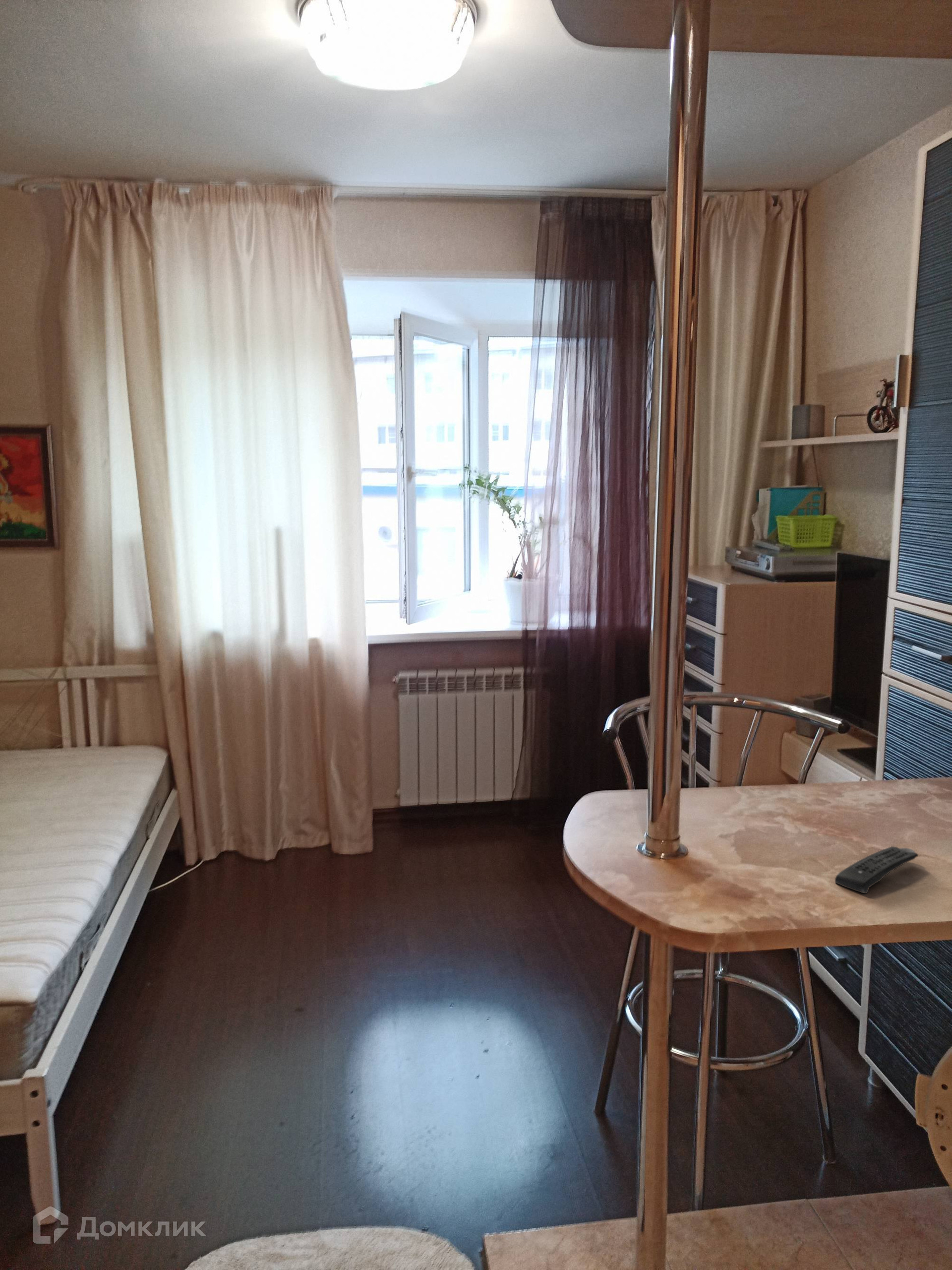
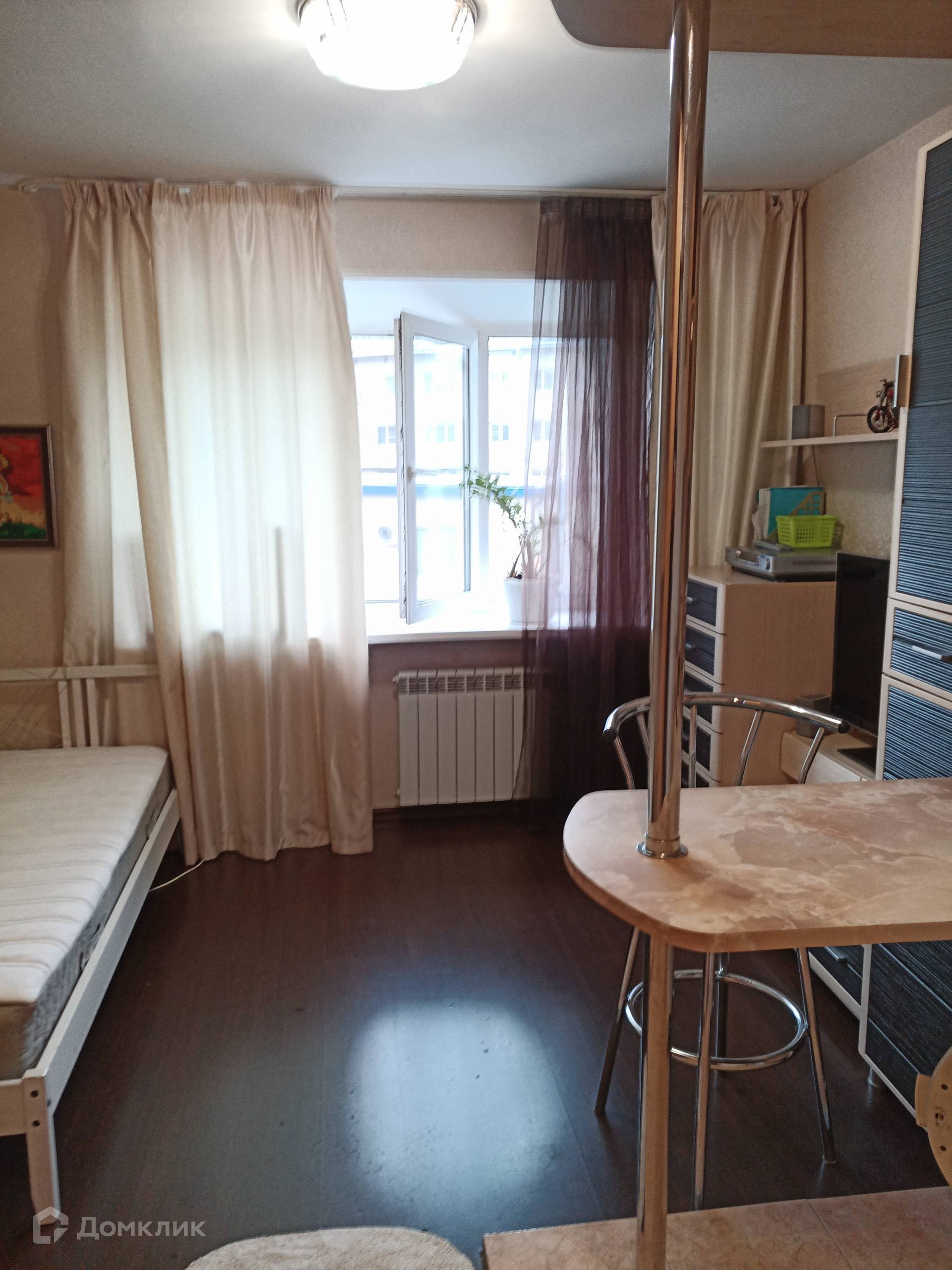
- remote control [834,846,919,894]
